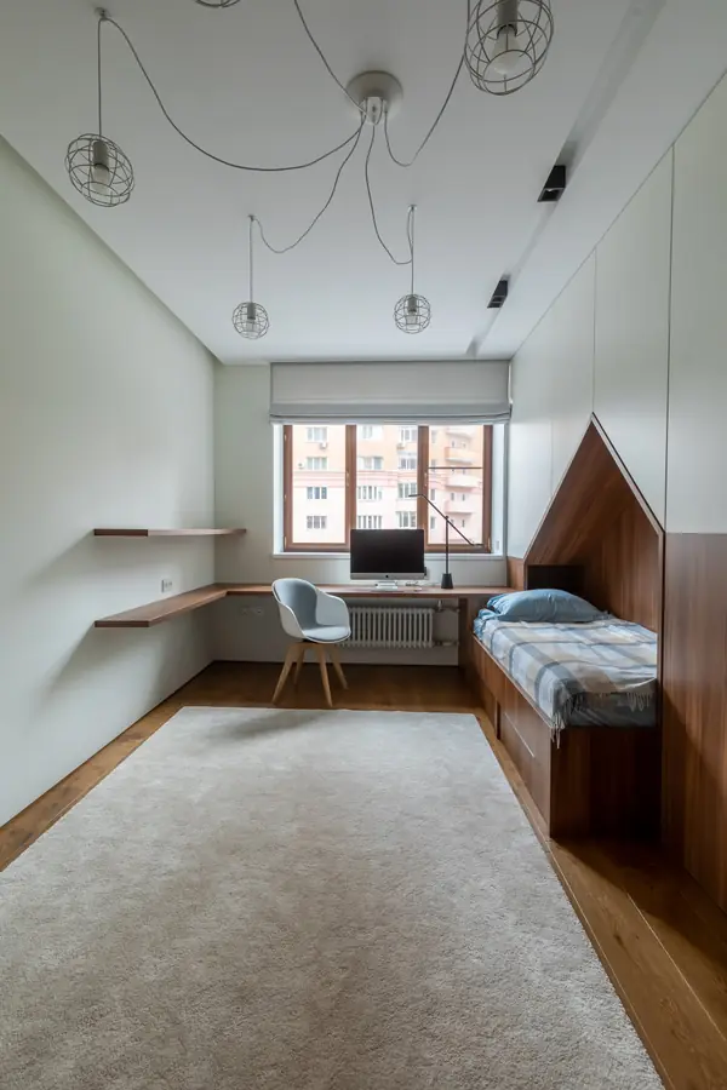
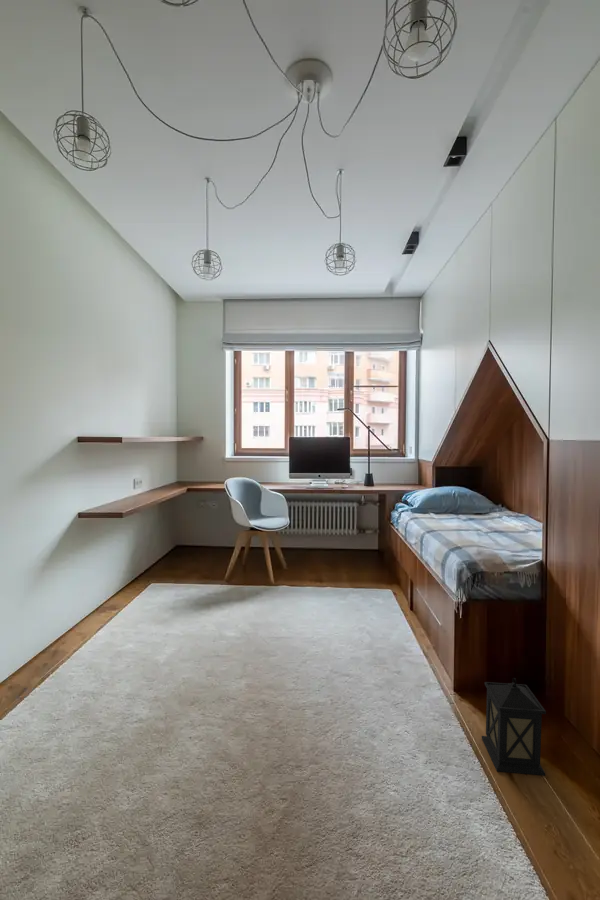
+ lantern [481,677,547,776]
